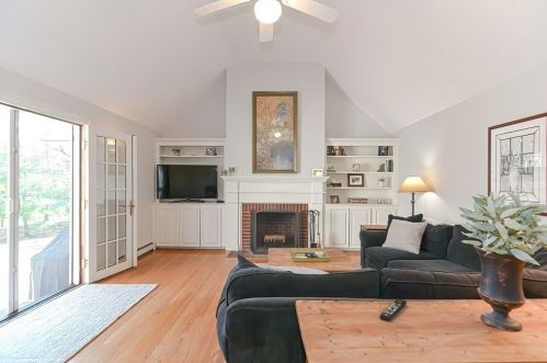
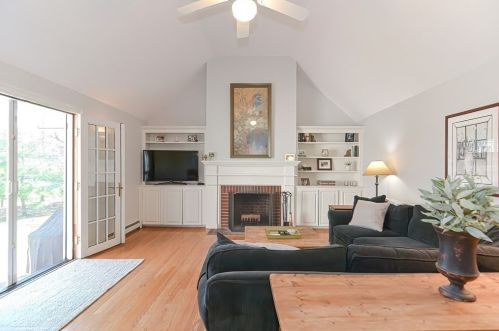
- remote control [379,297,408,322]
